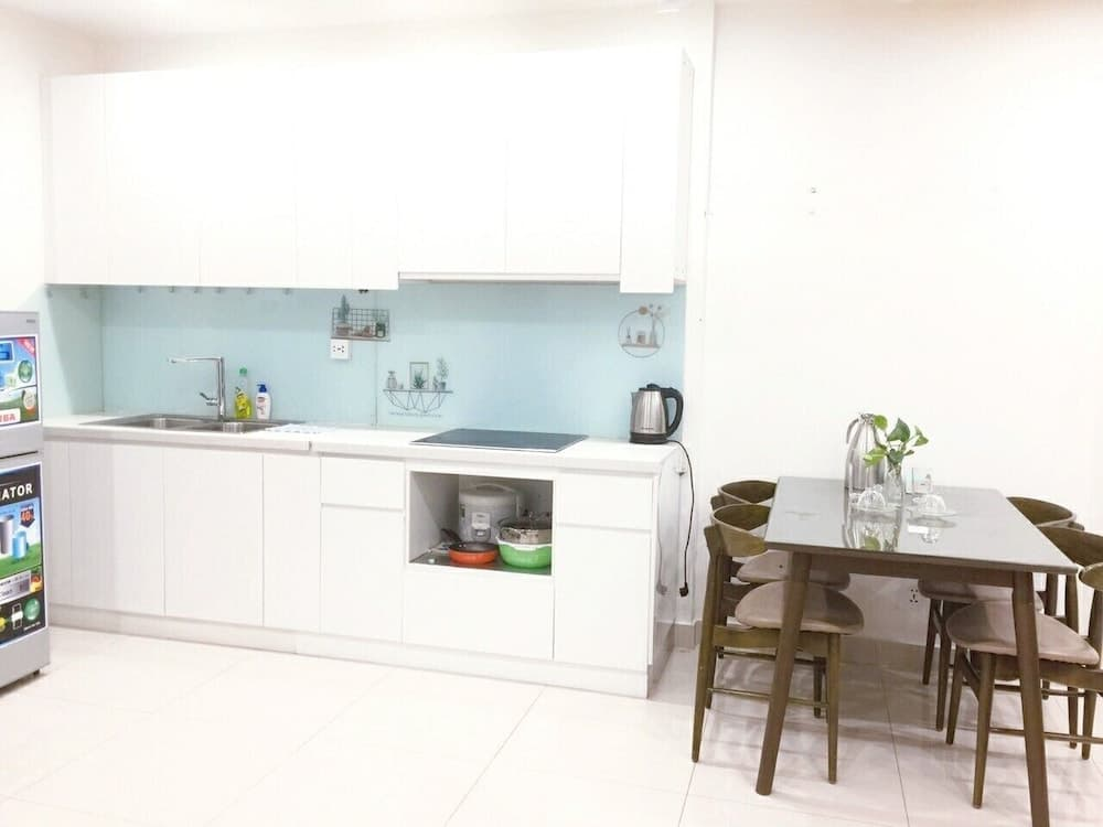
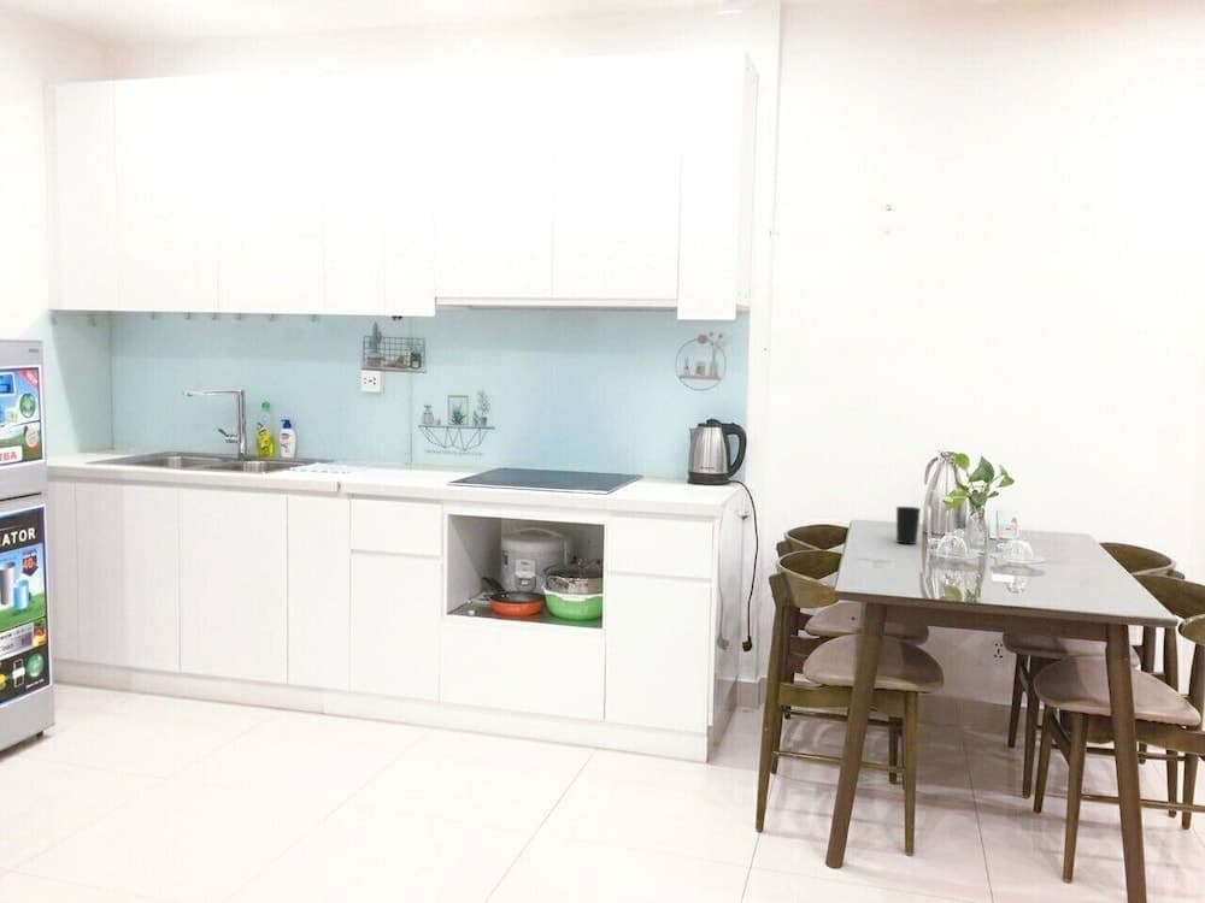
+ cup [895,506,922,545]
